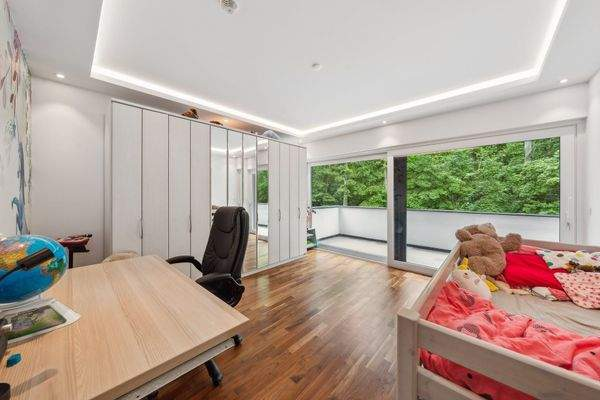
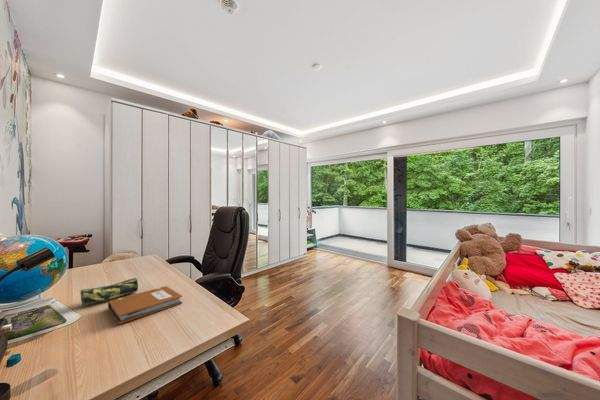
+ pencil case [78,277,139,306]
+ notebook [107,285,183,325]
